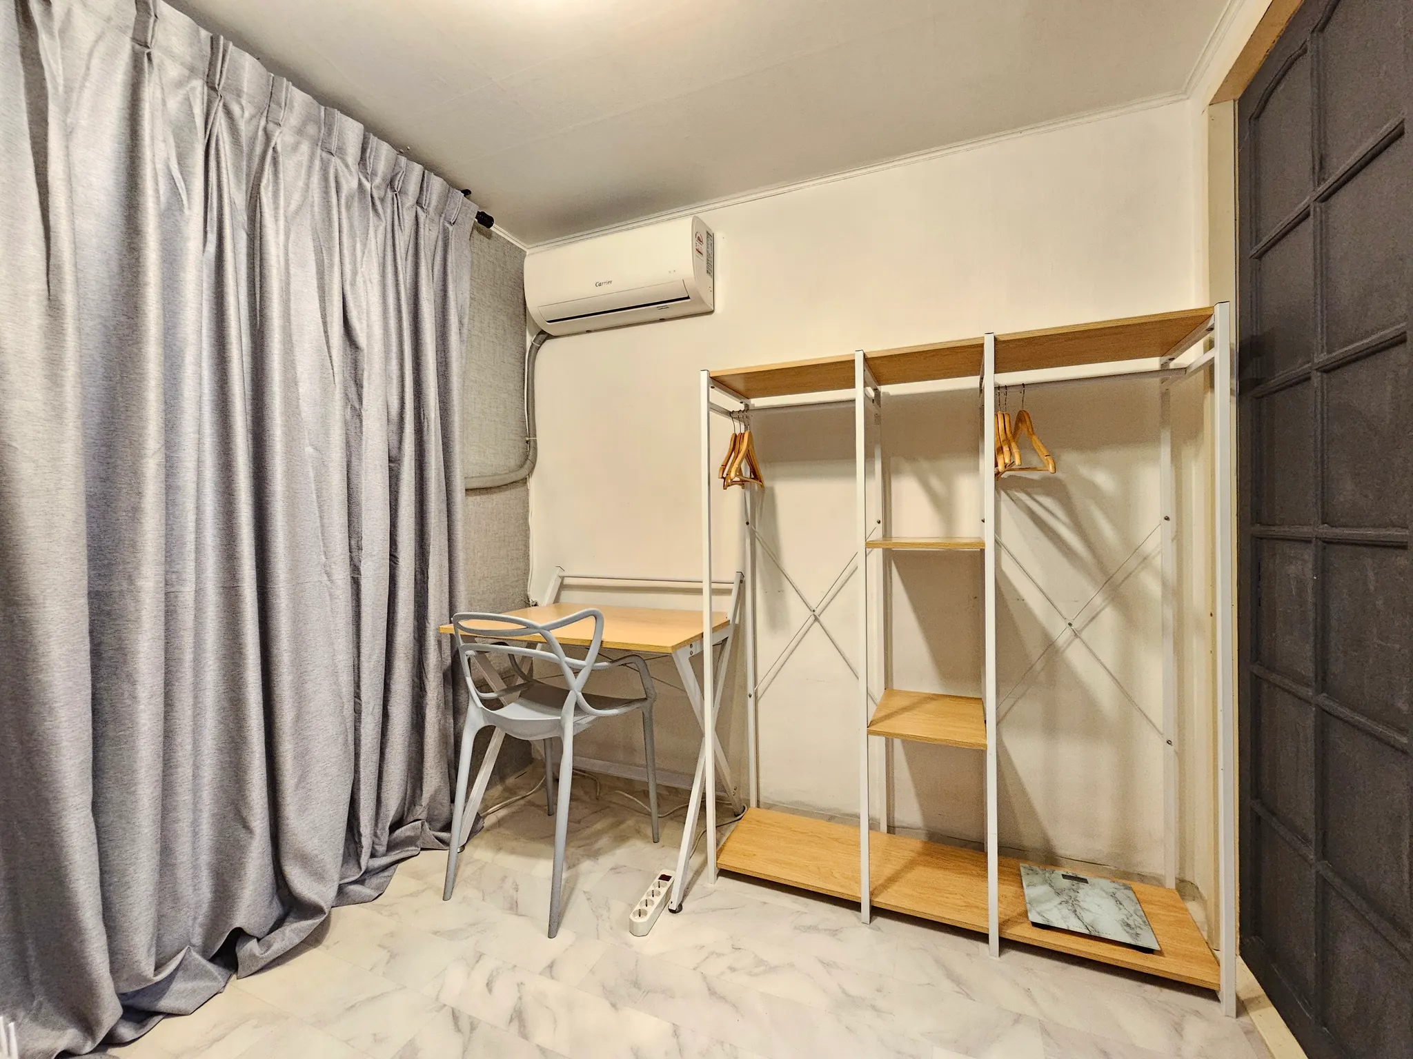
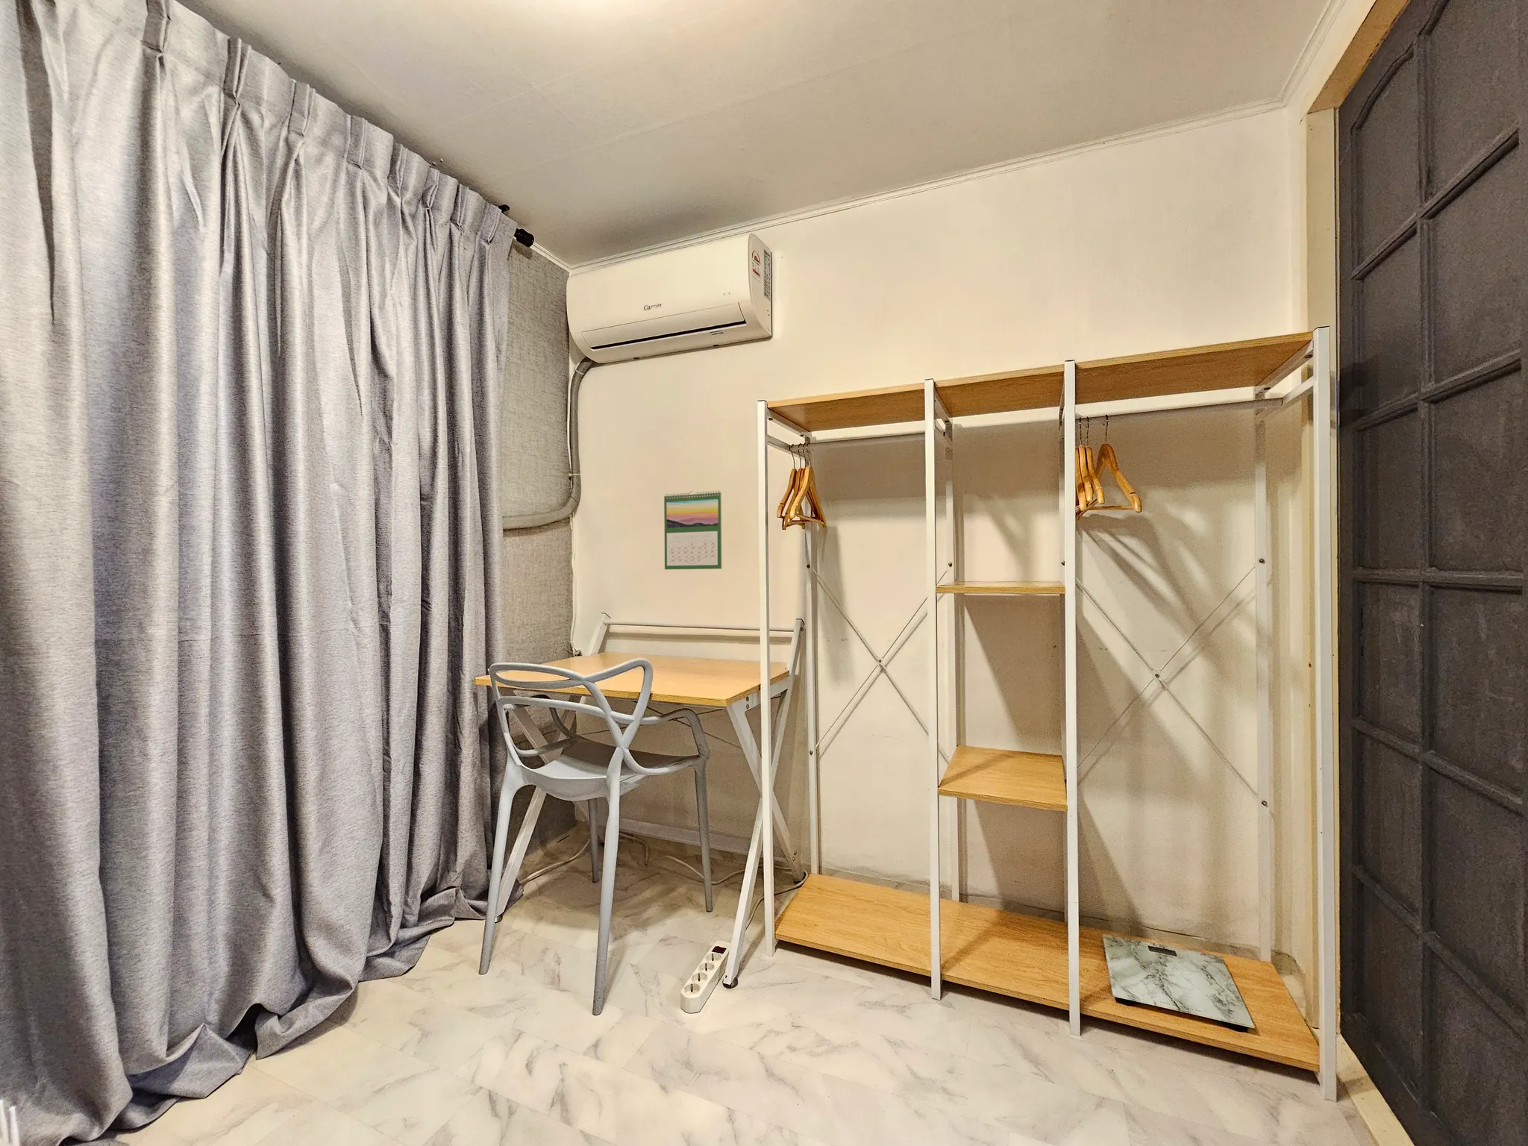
+ calendar [663,490,723,571]
